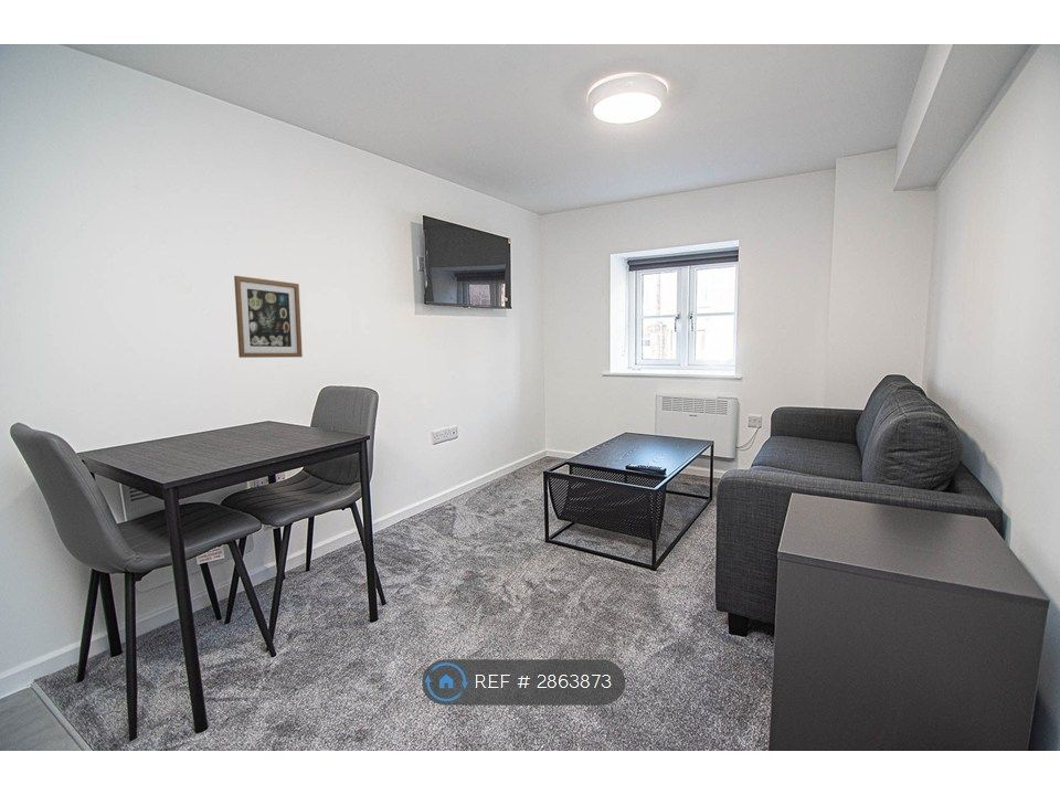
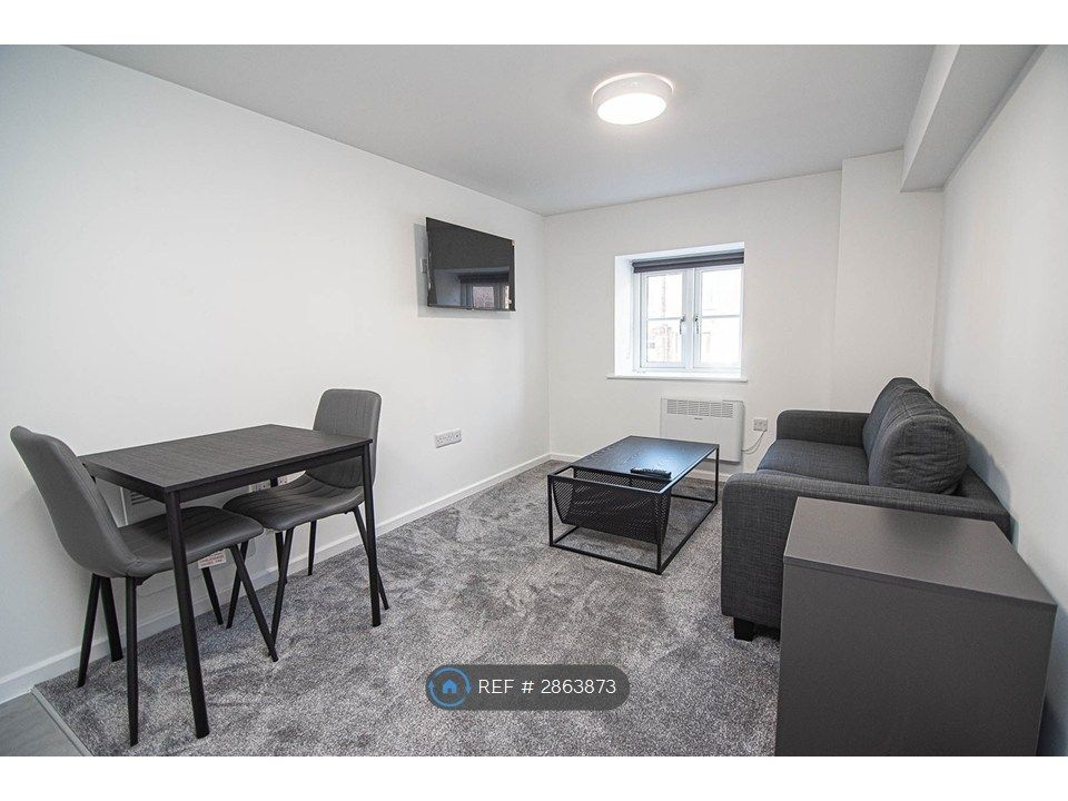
- wall art [233,275,304,359]
